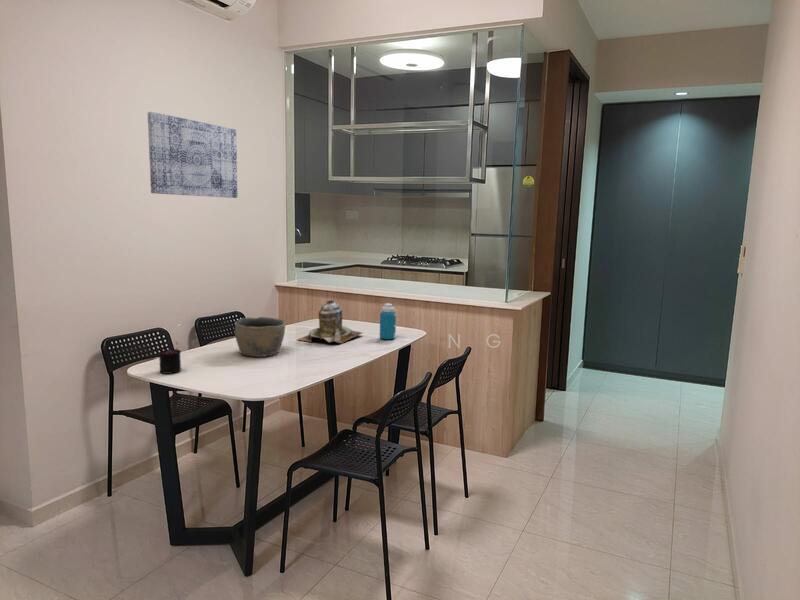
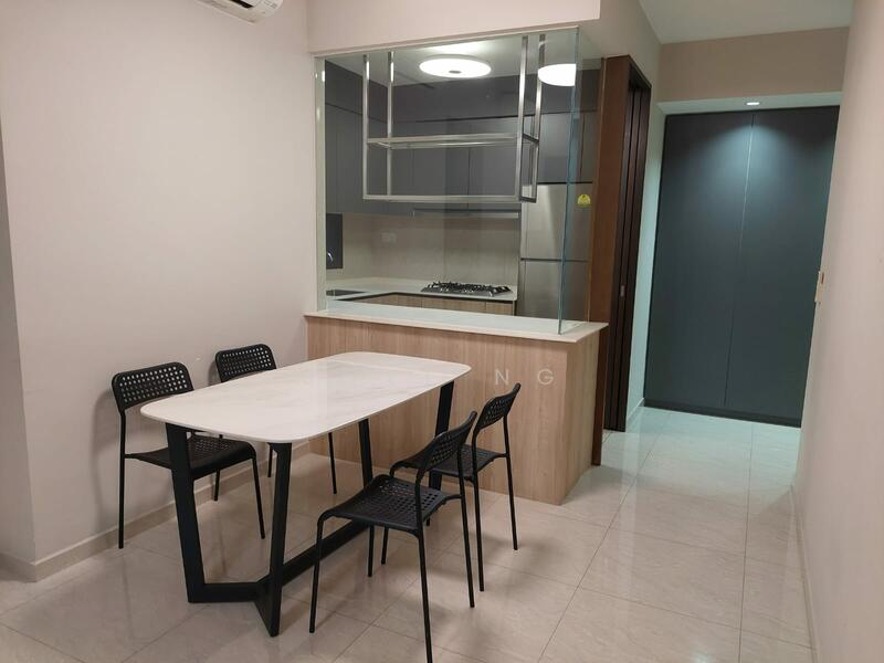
- wall art [147,111,238,199]
- bowl [234,316,286,358]
- teapot [296,297,363,344]
- bottle [379,303,397,340]
- candle [157,341,182,375]
